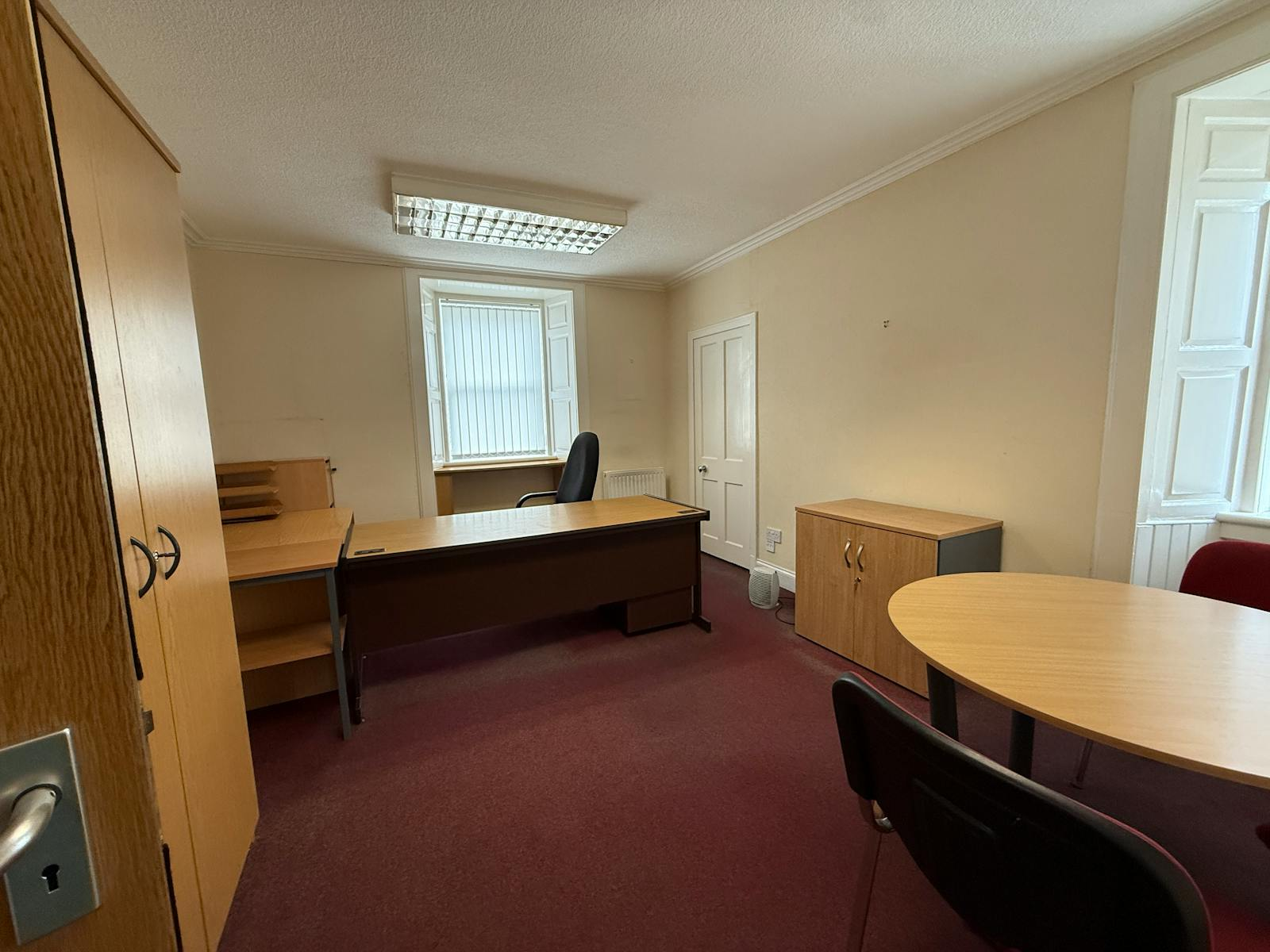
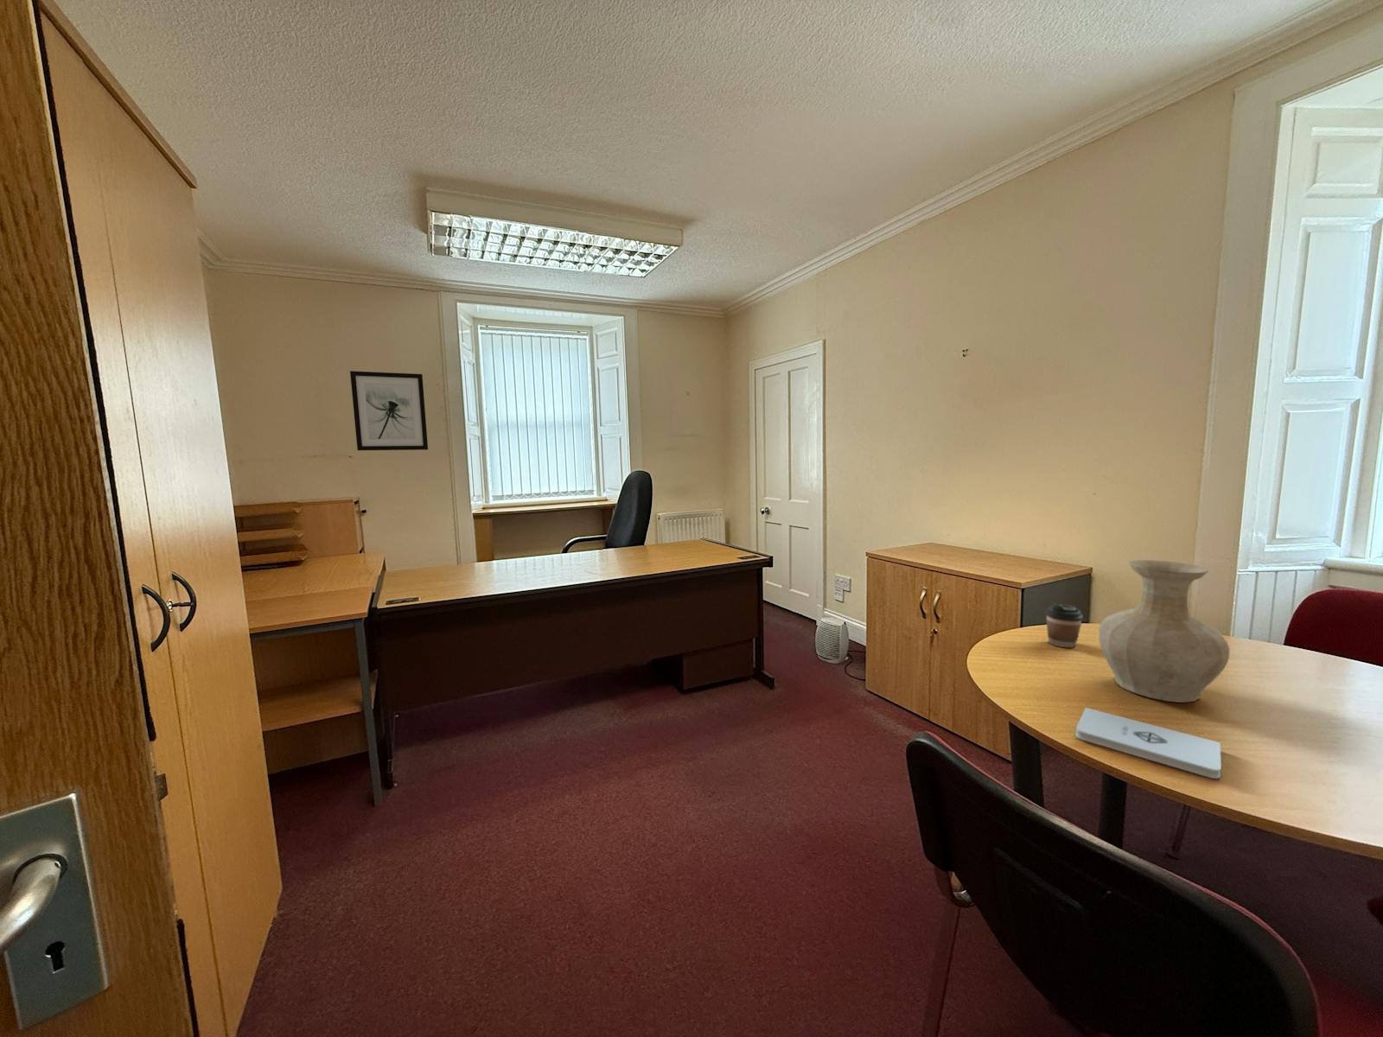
+ wall art [350,370,429,451]
+ vase [1099,559,1231,704]
+ coffee cup [1045,602,1084,648]
+ notepad [1075,707,1222,780]
